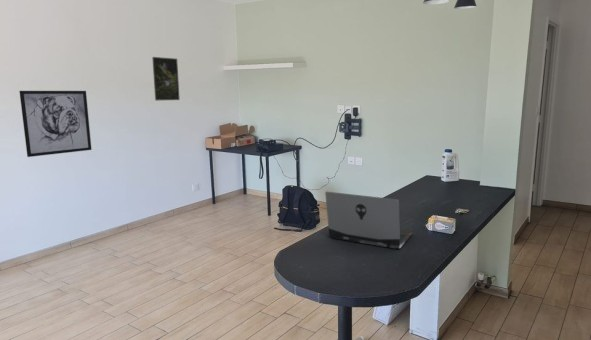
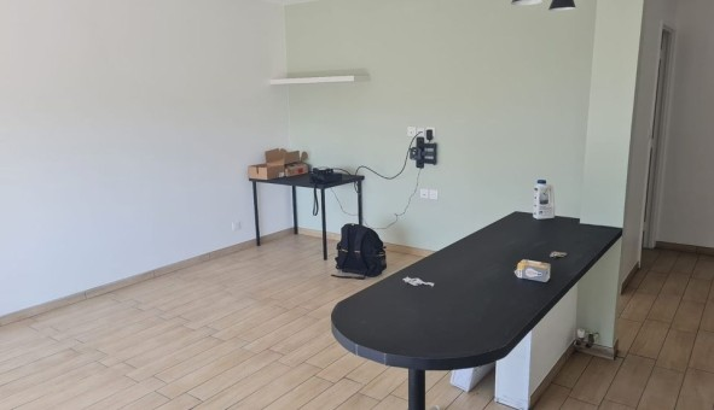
- wall art [18,90,93,158]
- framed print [151,56,181,101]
- laptop computer [324,191,414,249]
